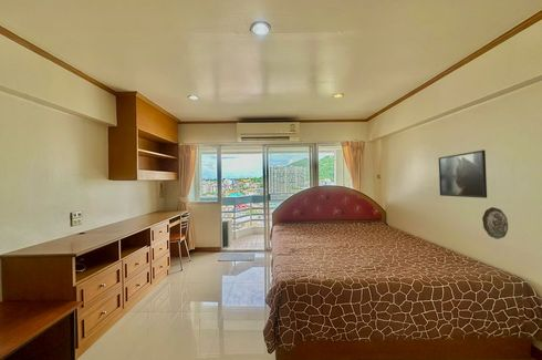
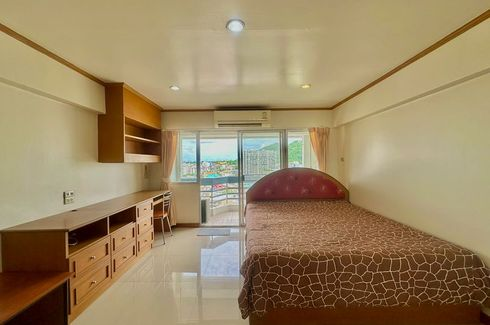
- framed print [438,148,488,199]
- decorative plate [481,206,509,240]
